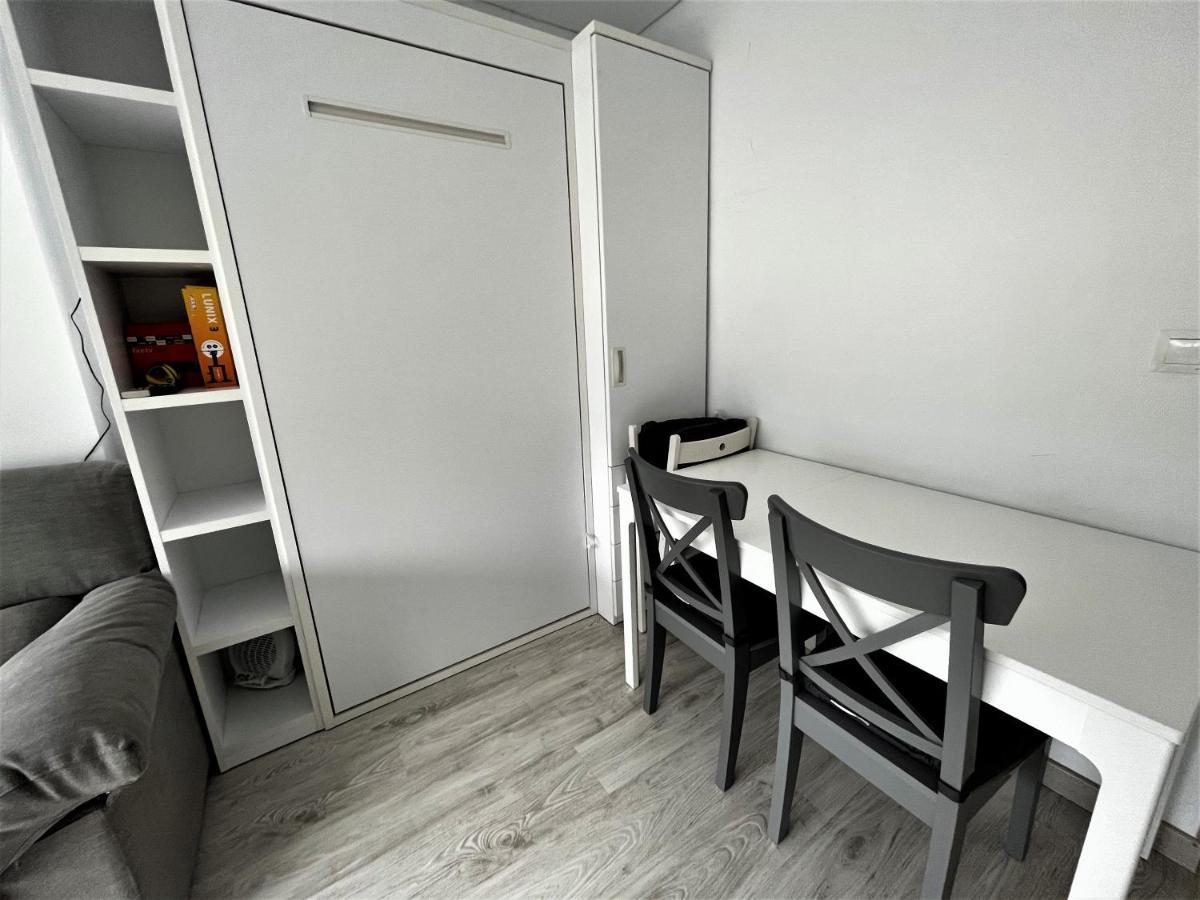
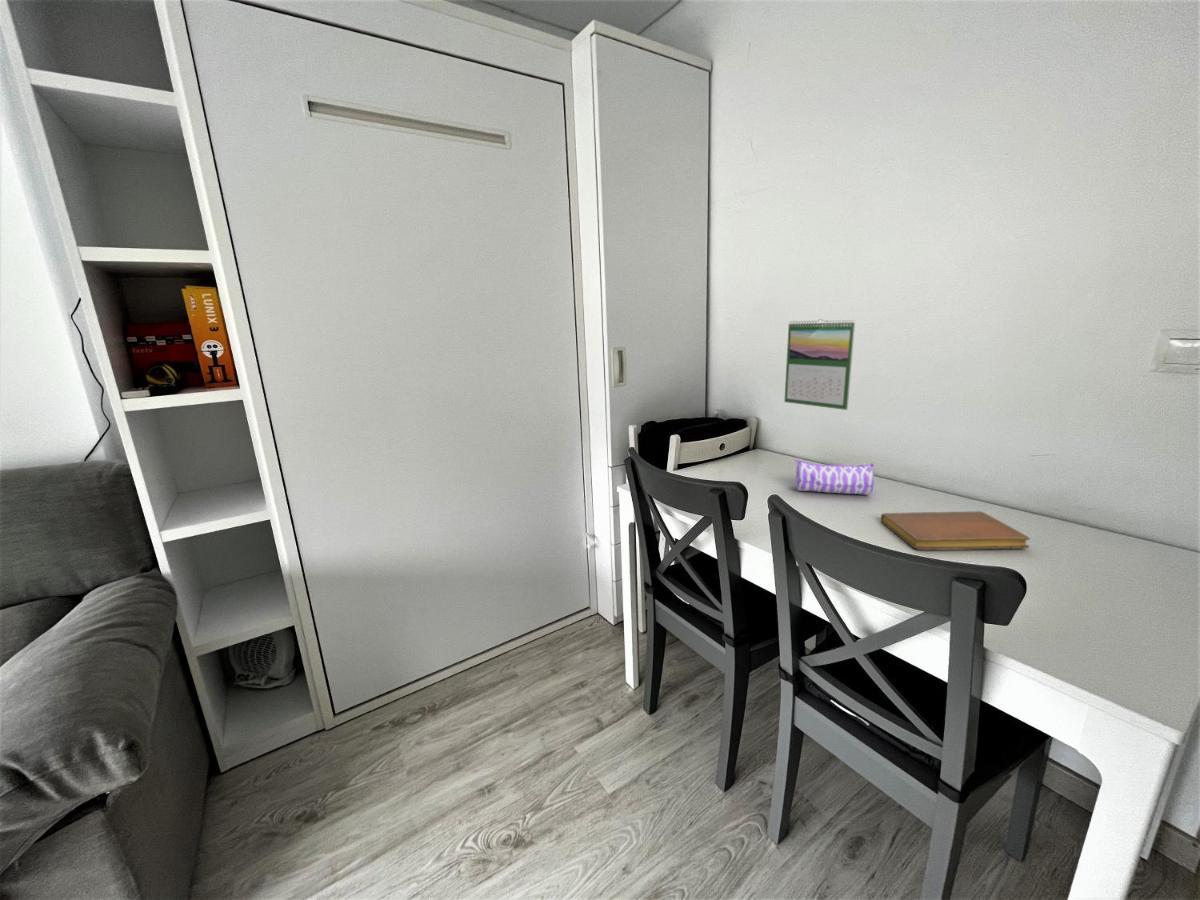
+ pencil case [794,458,875,495]
+ notebook [880,510,1031,551]
+ calendar [783,318,856,411]
